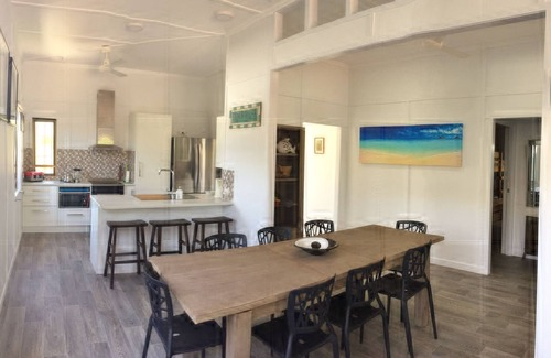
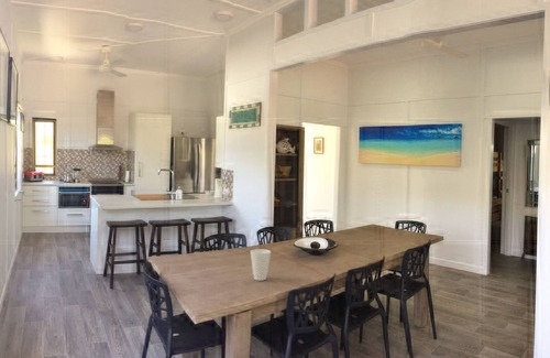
+ cup [250,248,272,282]
